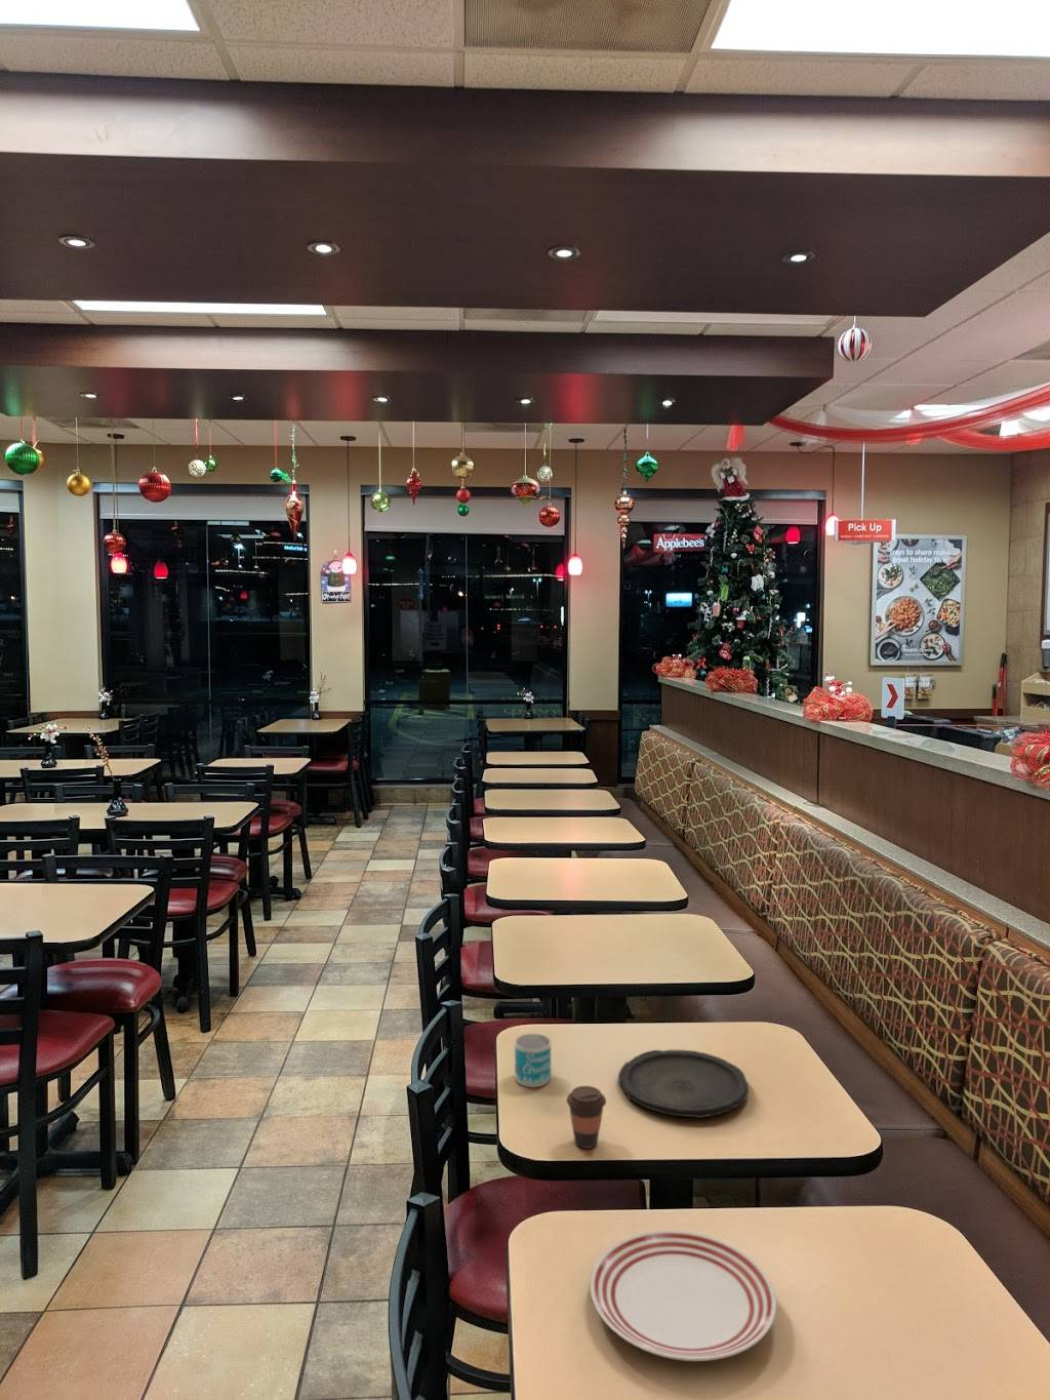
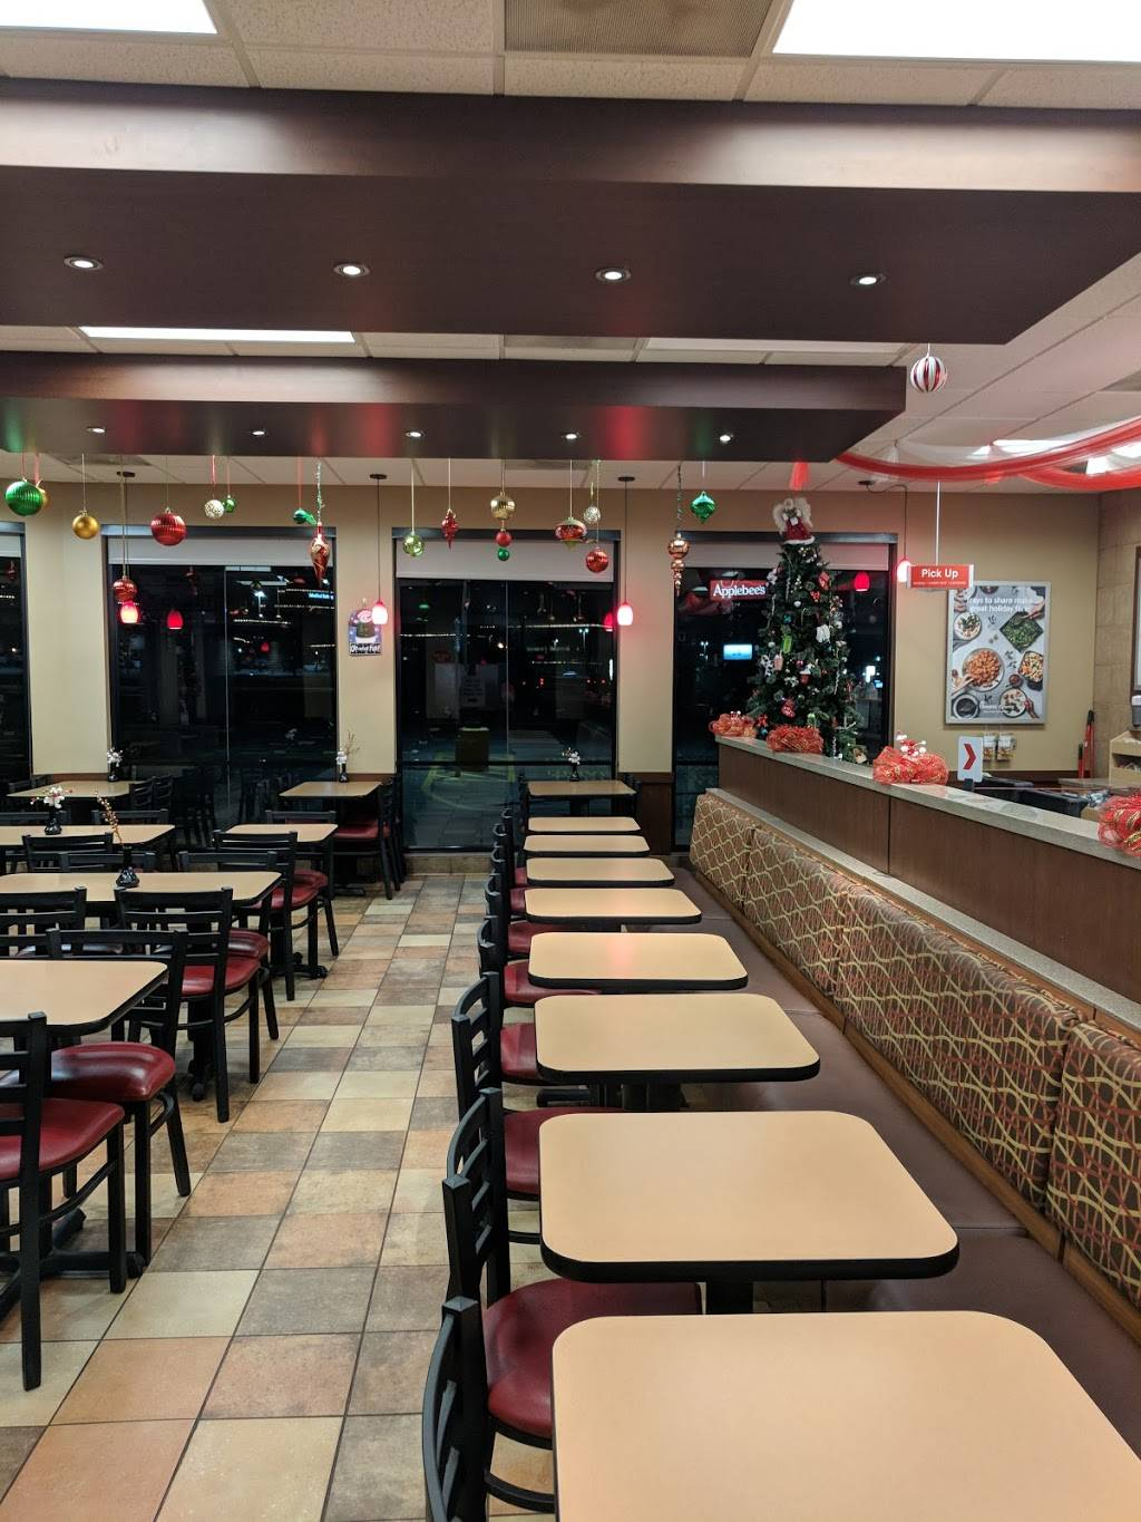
- mug [514,1030,551,1088]
- plate [618,1048,750,1119]
- dinner plate [590,1230,778,1362]
- coffee cup [565,1086,607,1150]
